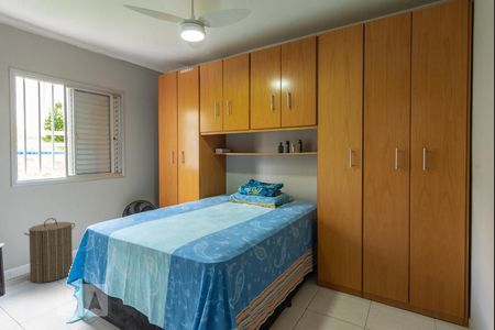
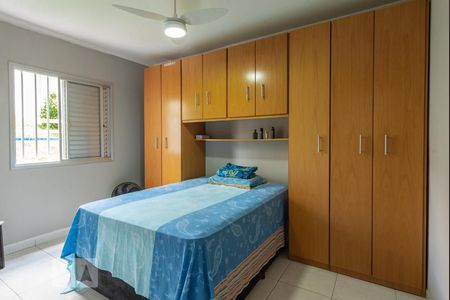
- laundry hamper [23,217,76,284]
